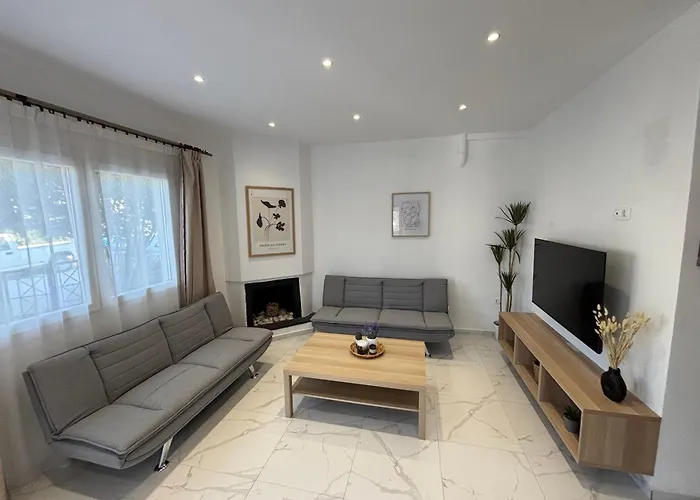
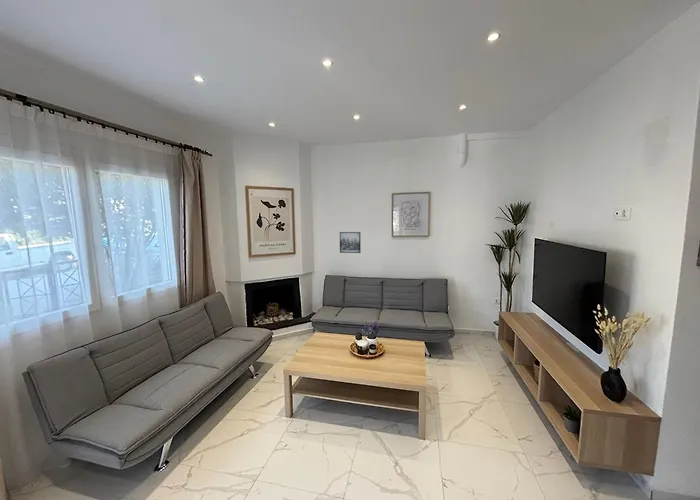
+ wall art [339,231,362,254]
